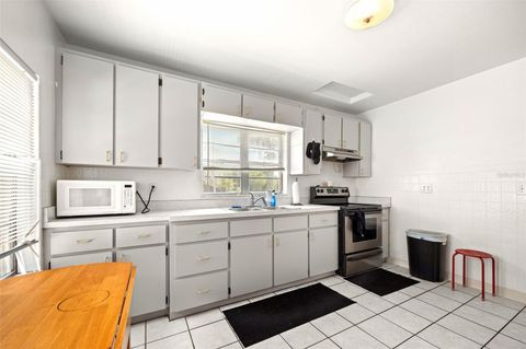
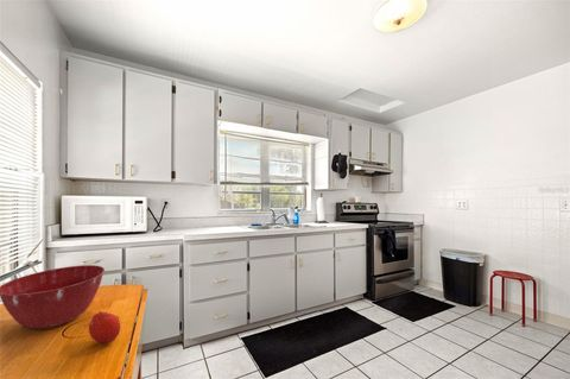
+ mixing bowl [0,264,106,330]
+ fruit [88,310,121,345]
